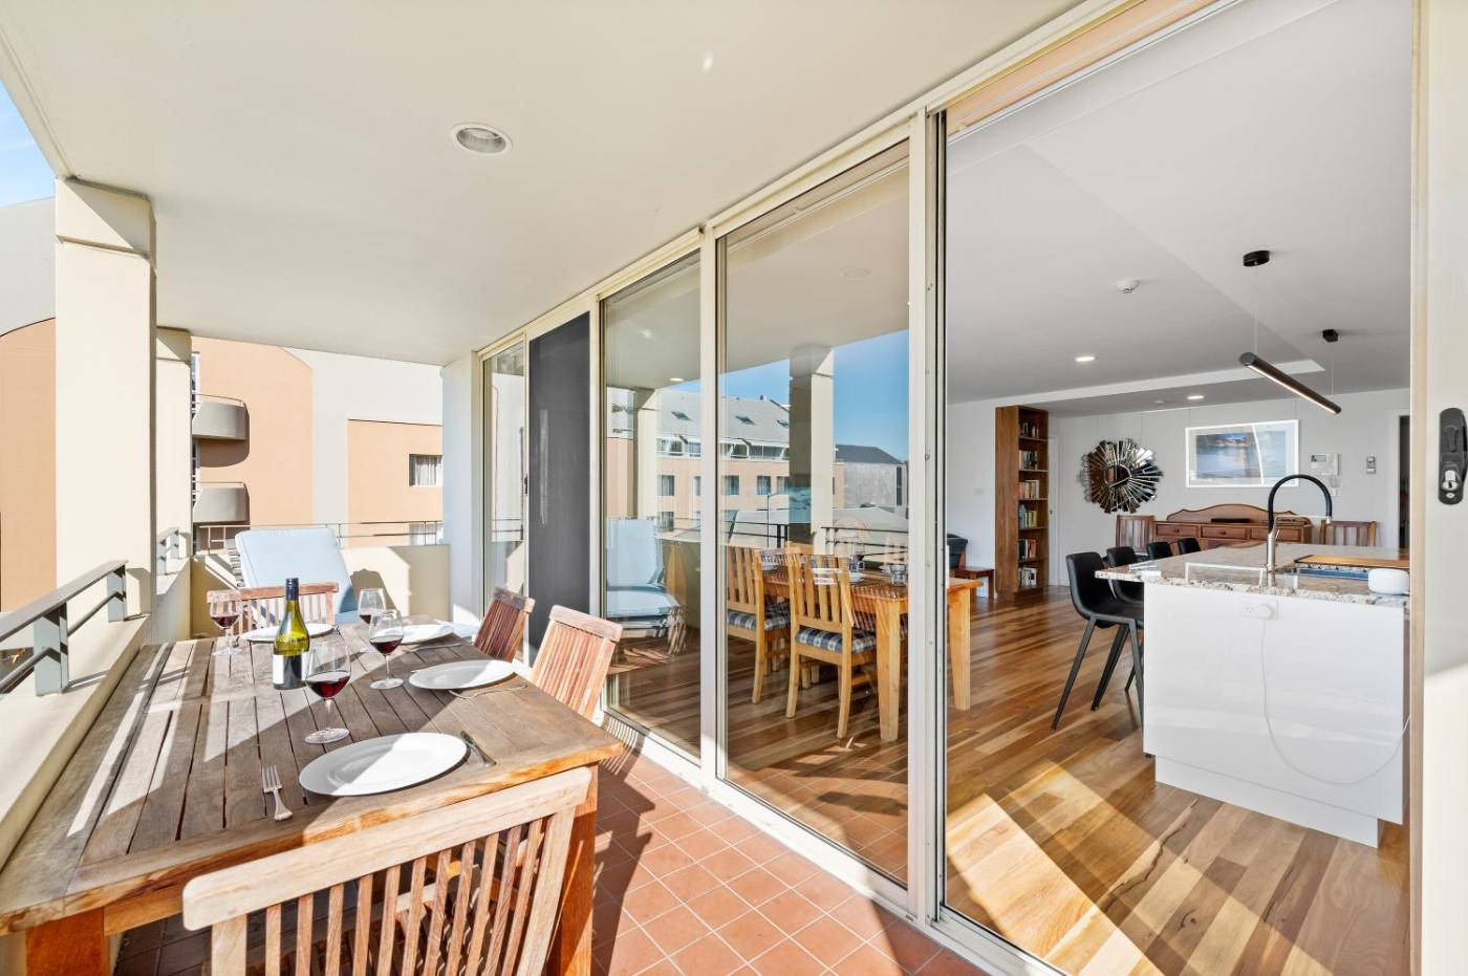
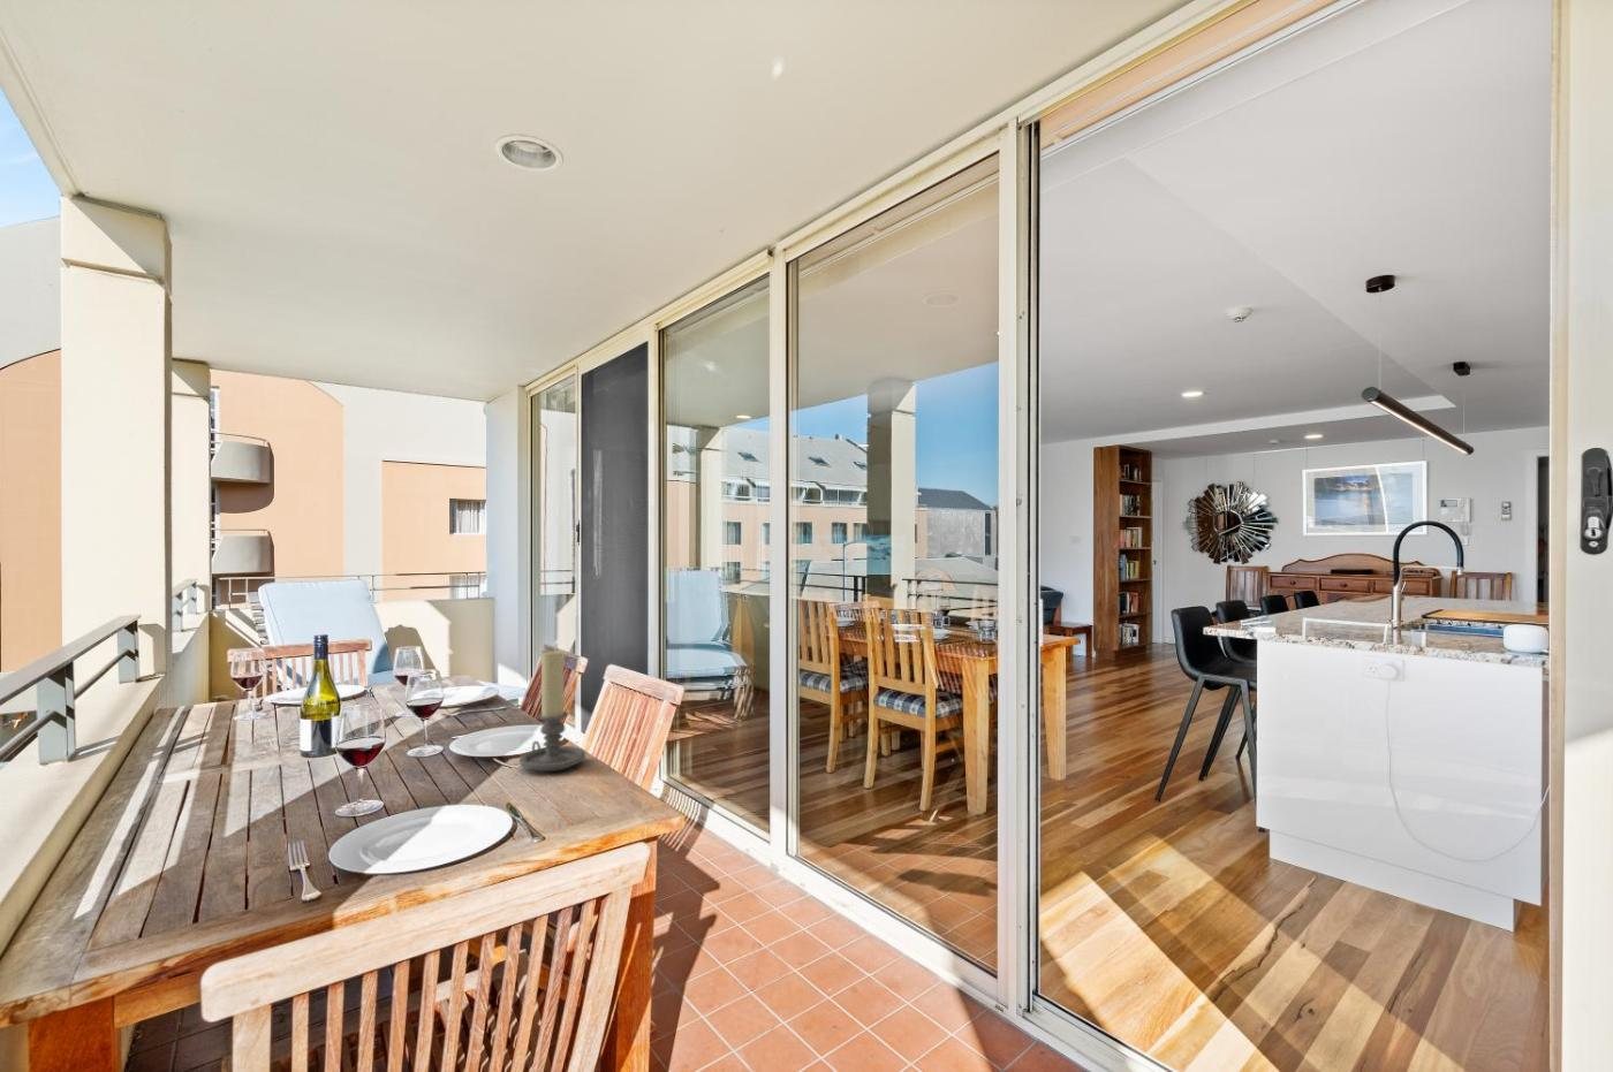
+ candle holder [518,648,586,773]
